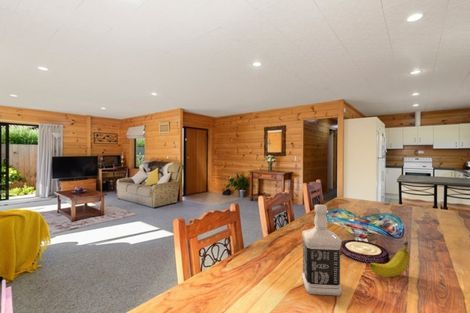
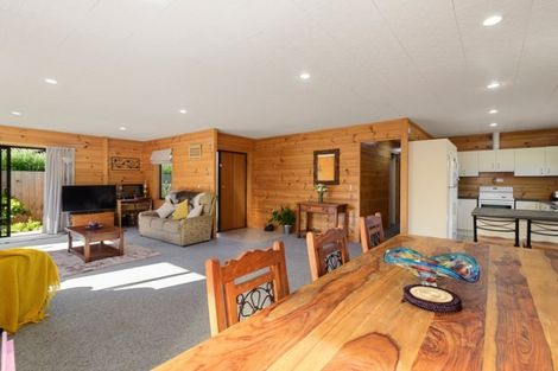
- bottle [301,204,343,297]
- fruit [368,241,411,278]
